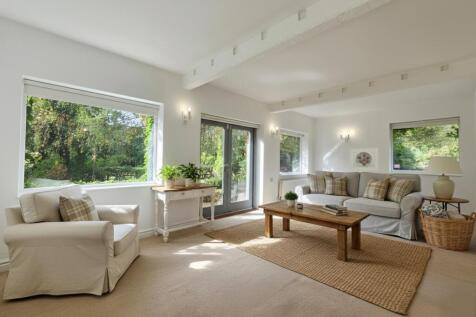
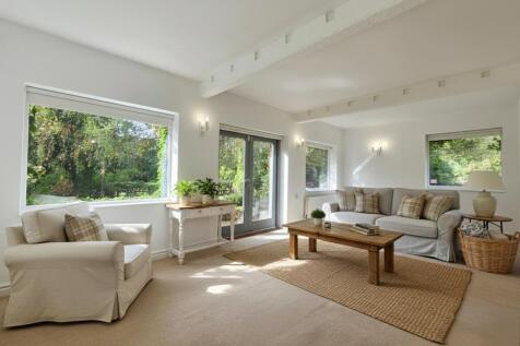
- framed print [349,147,380,172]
